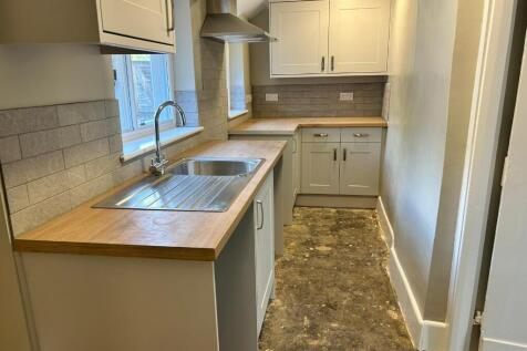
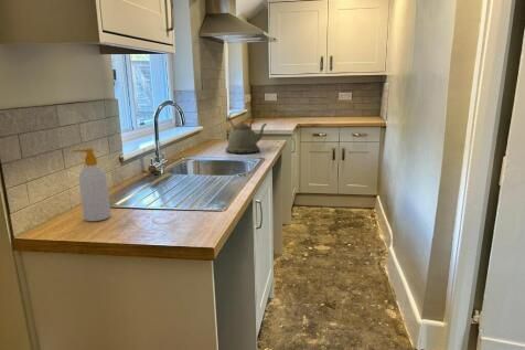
+ soap bottle [72,148,111,222]
+ kettle [225,110,268,155]
